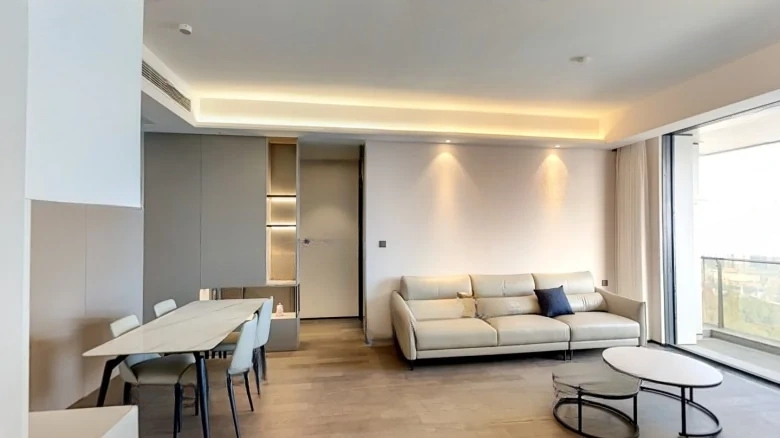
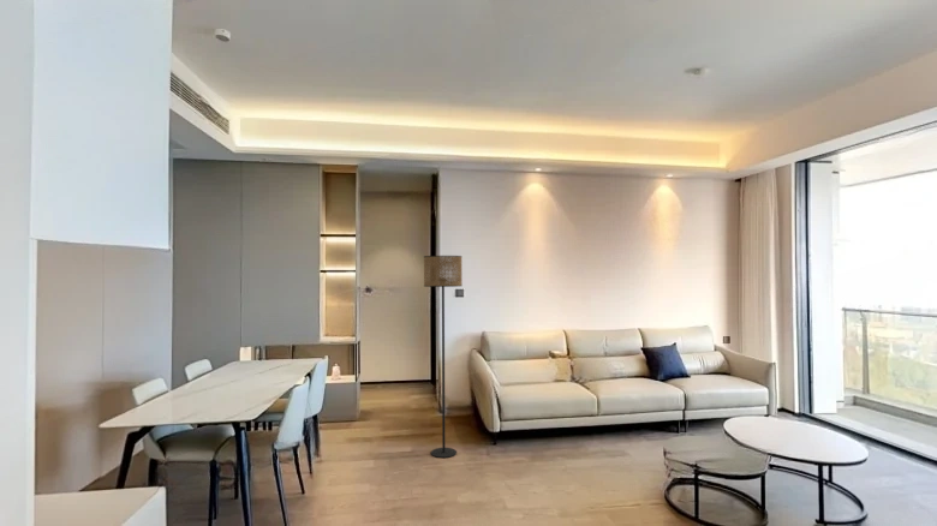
+ floor lamp [423,255,464,459]
